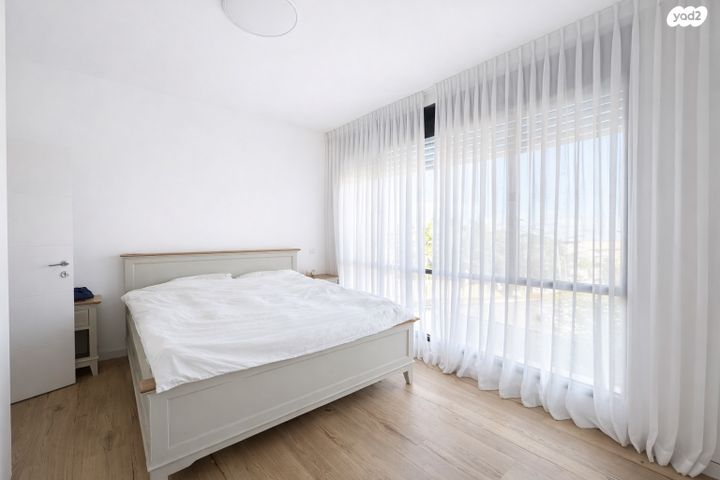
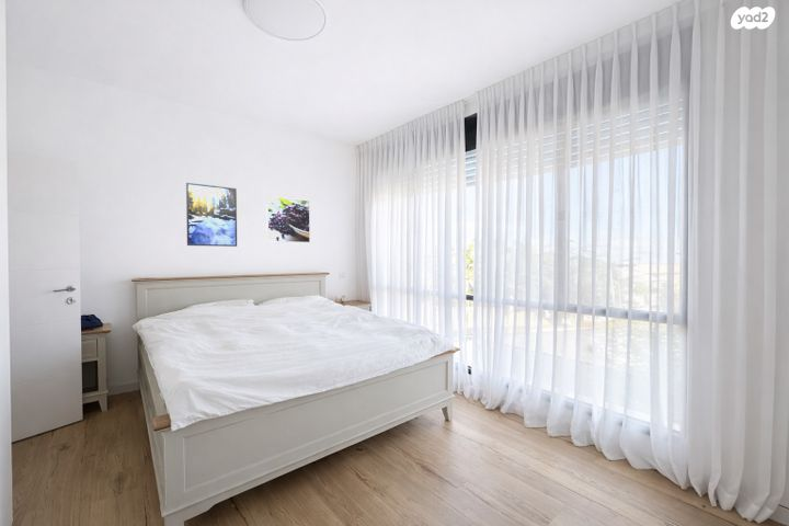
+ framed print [265,195,311,243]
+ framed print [185,182,238,248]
